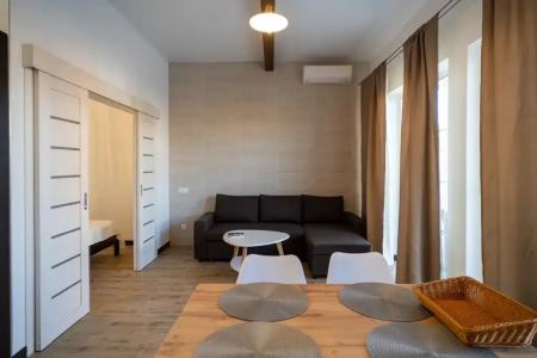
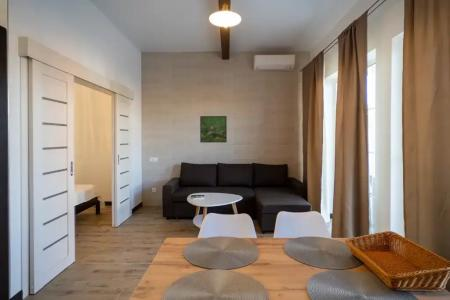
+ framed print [199,115,228,144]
